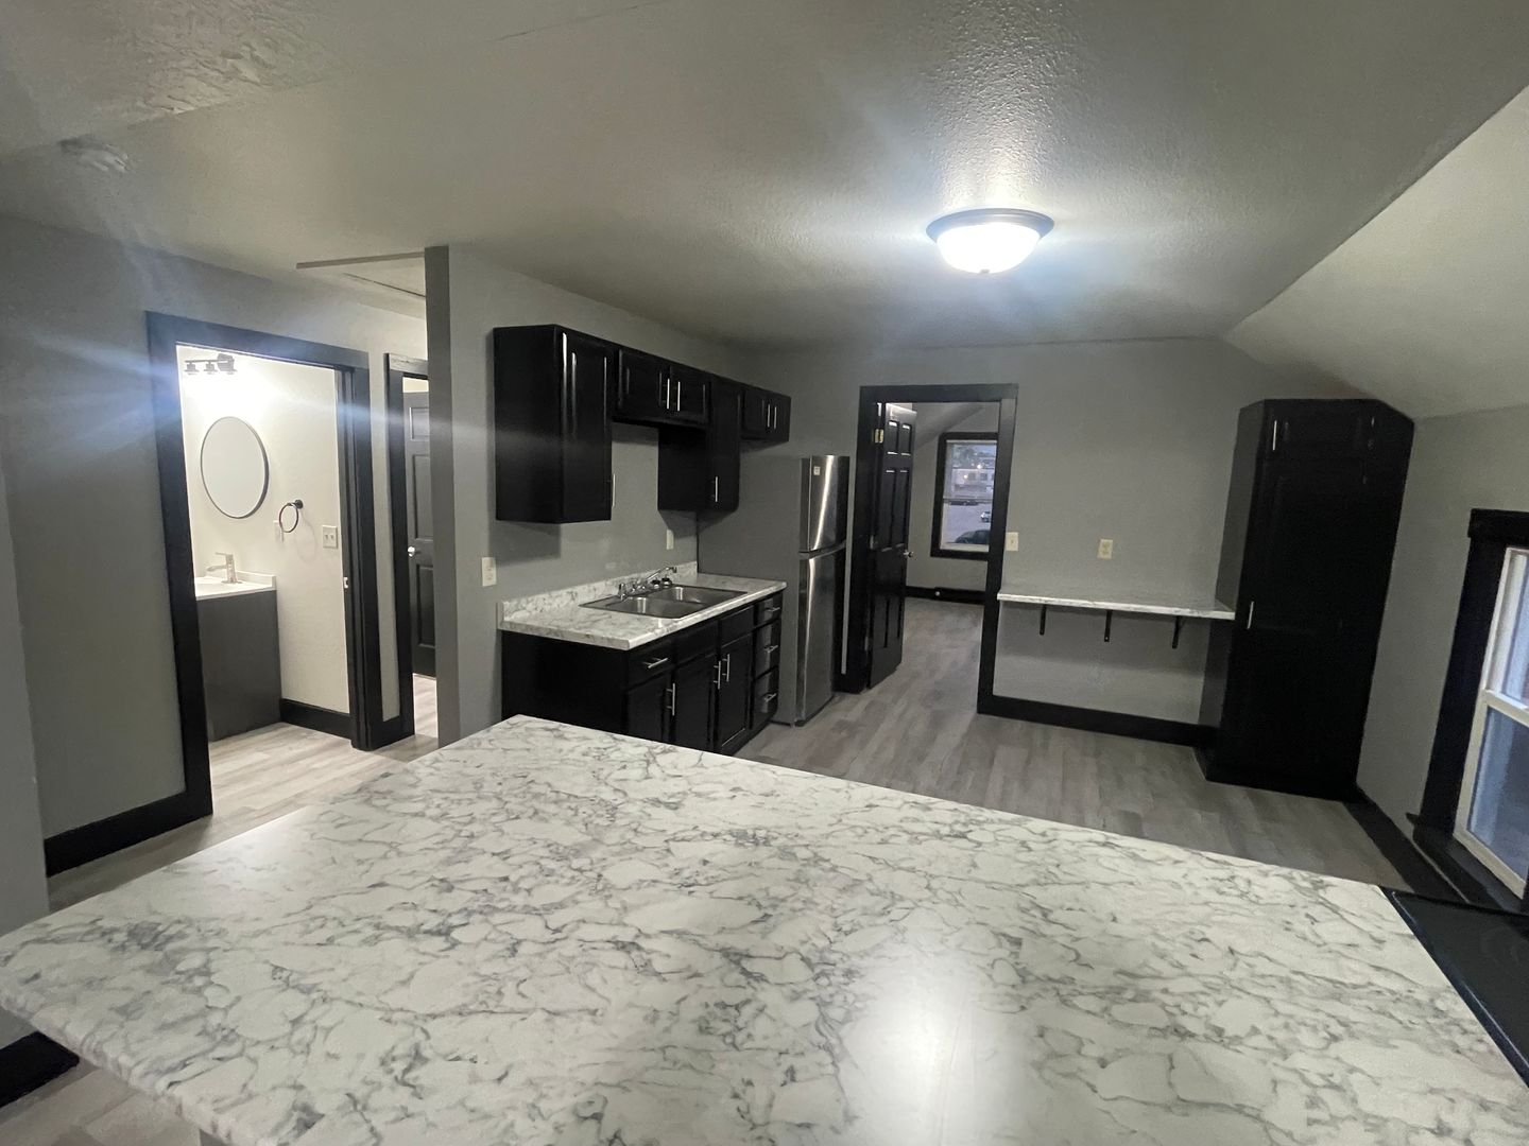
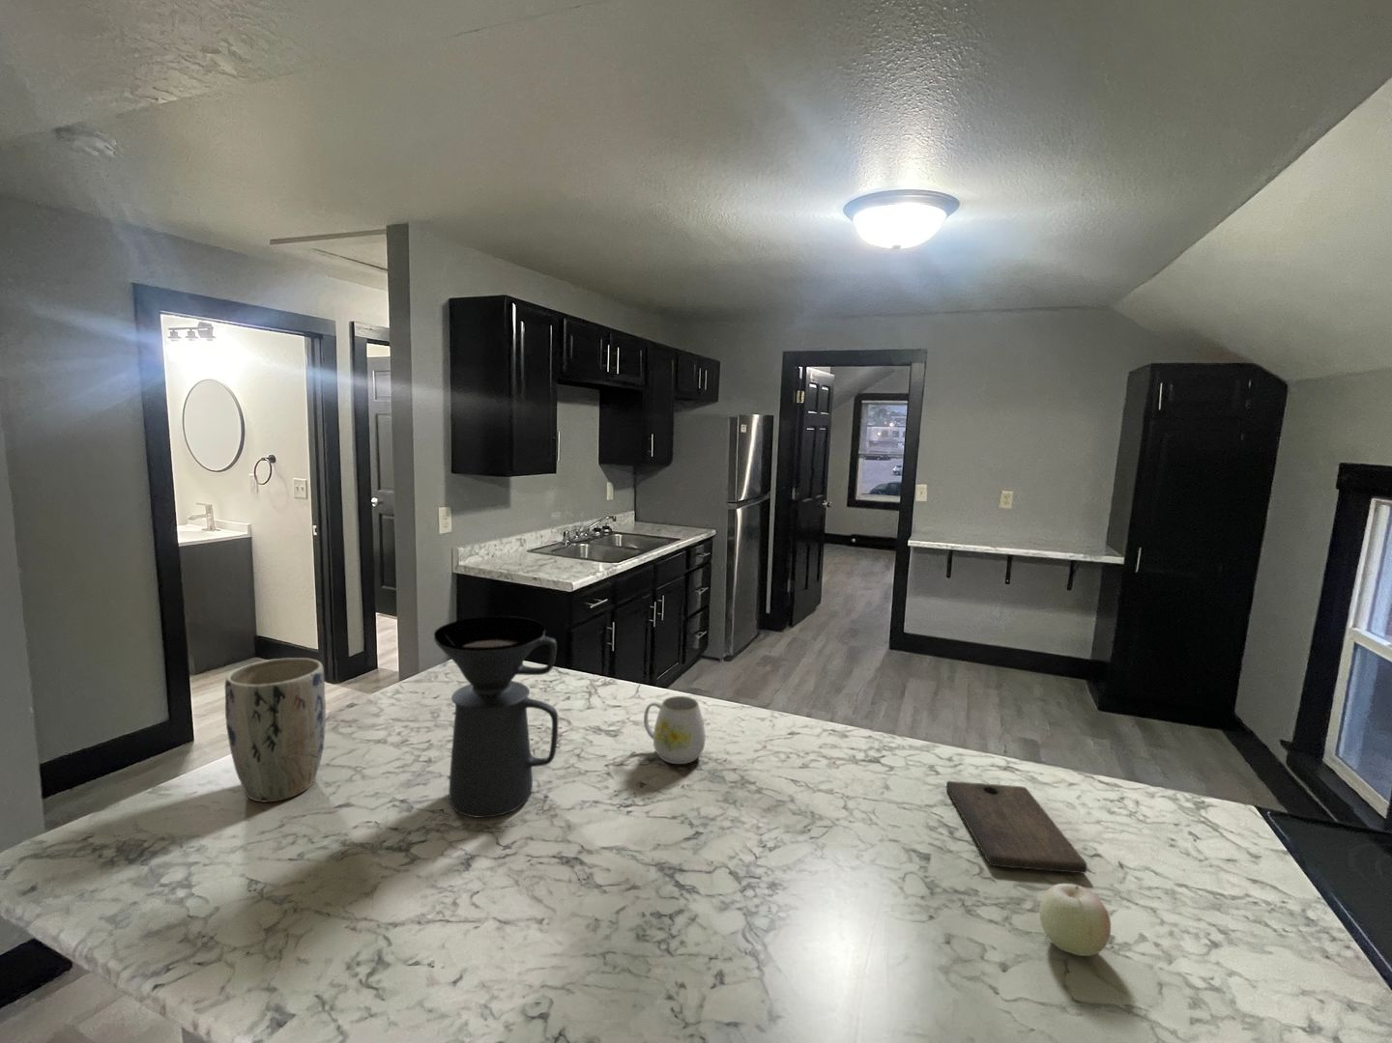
+ cutting board [946,780,1088,874]
+ plant pot [225,656,327,803]
+ fruit [1038,883,1111,958]
+ coffee maker [433,616,560,818]
+ mug [642,696,707,765]
